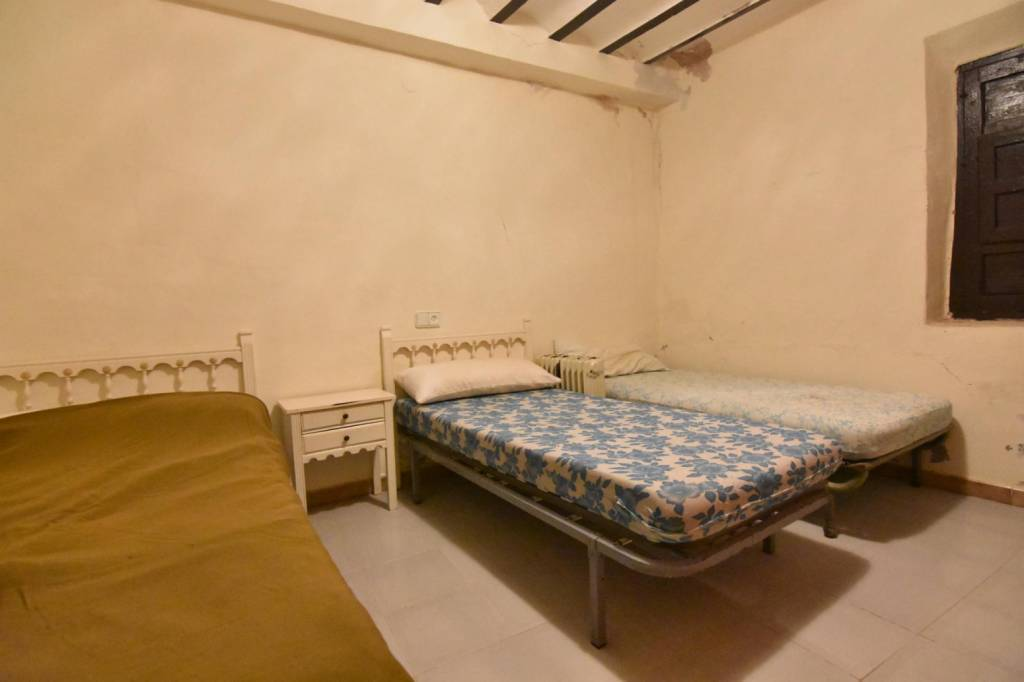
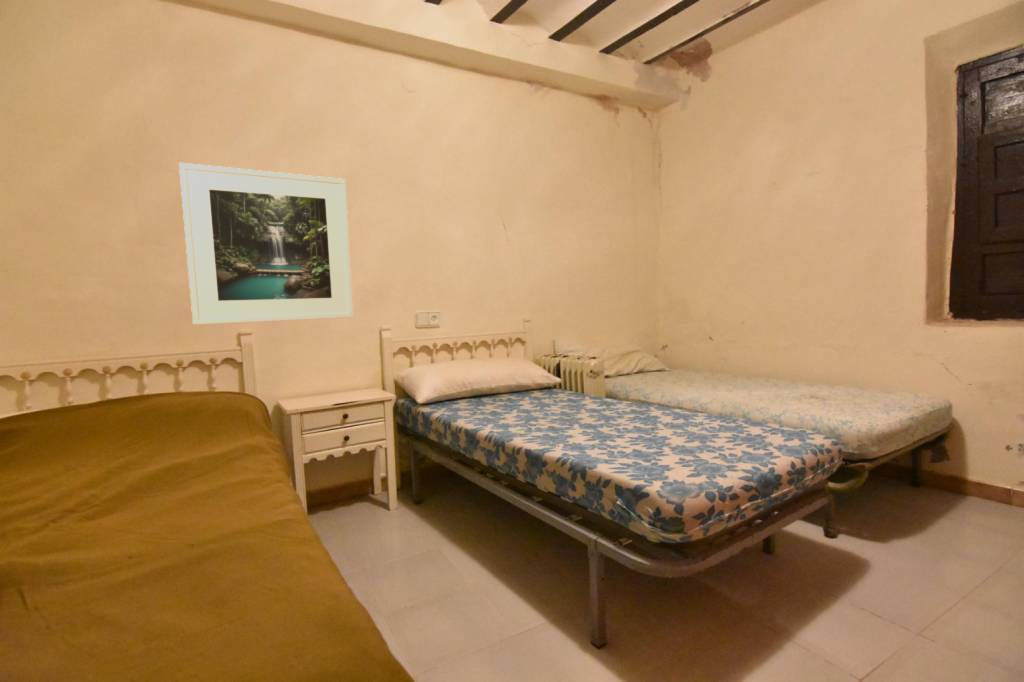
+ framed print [178,162,355,326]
